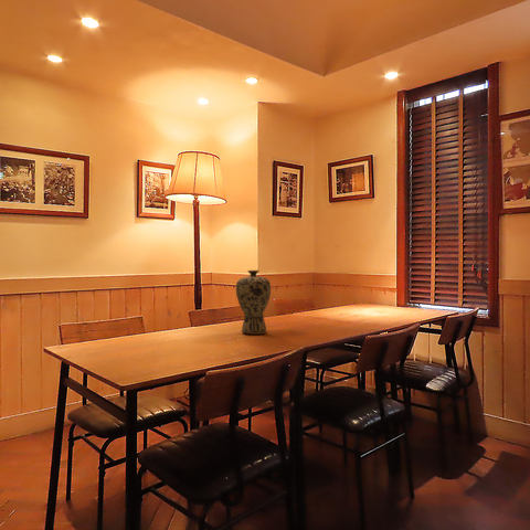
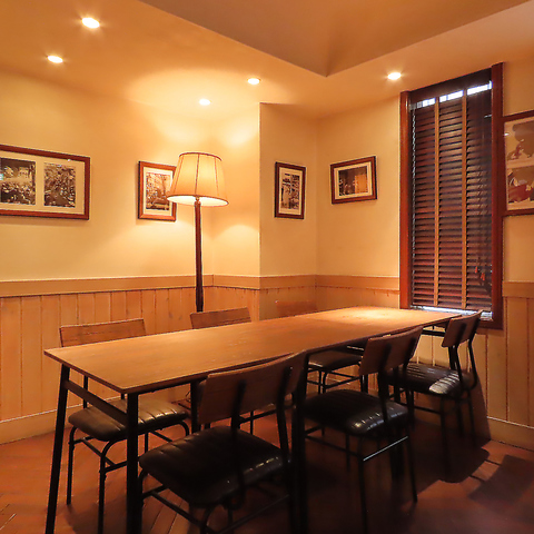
- vase [235,269,272,335]
